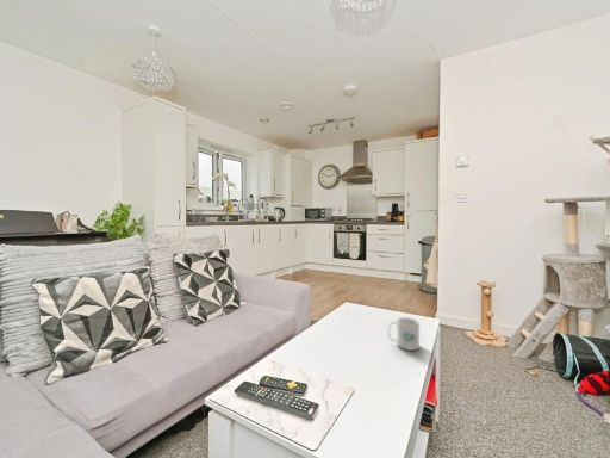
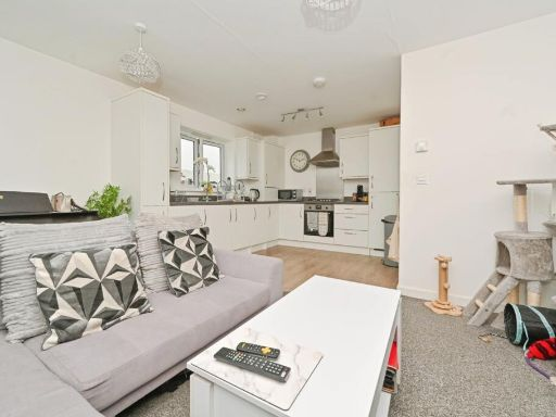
- mug [387,316,421,352]
